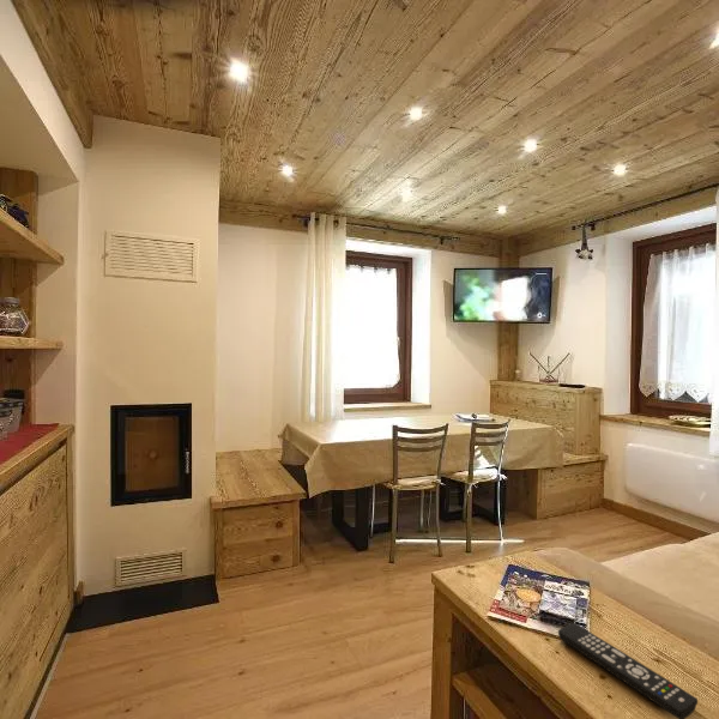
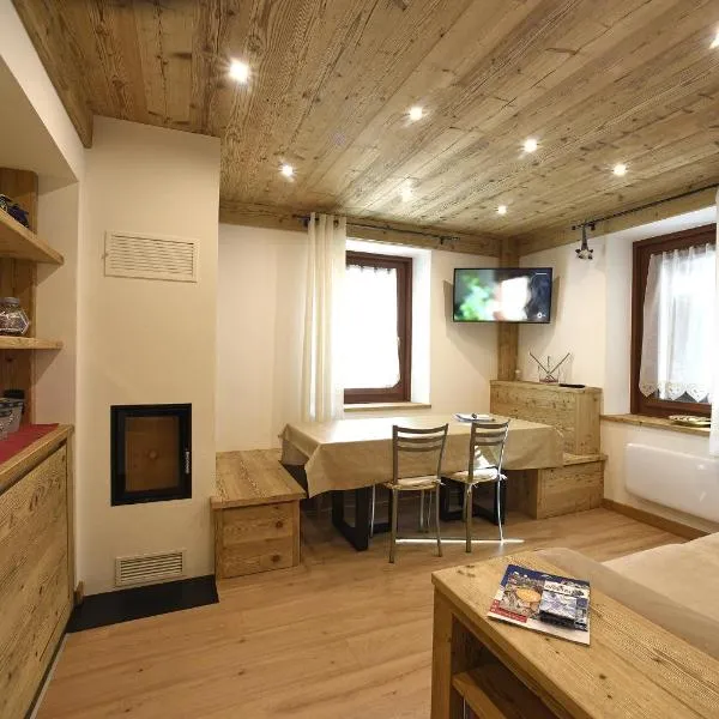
- remote control [557,622,699,719]
